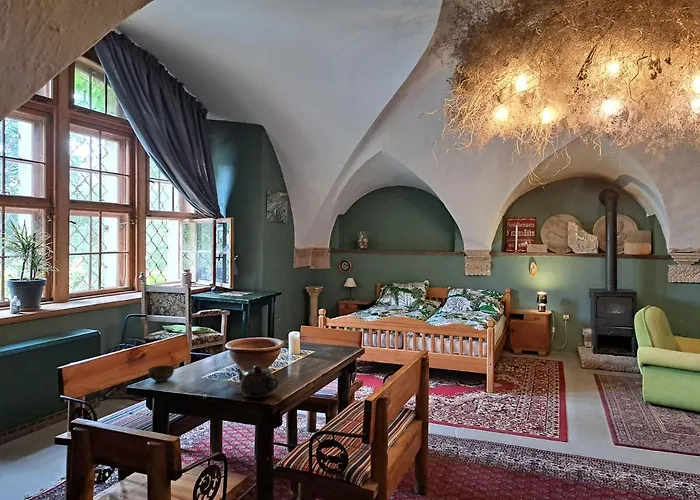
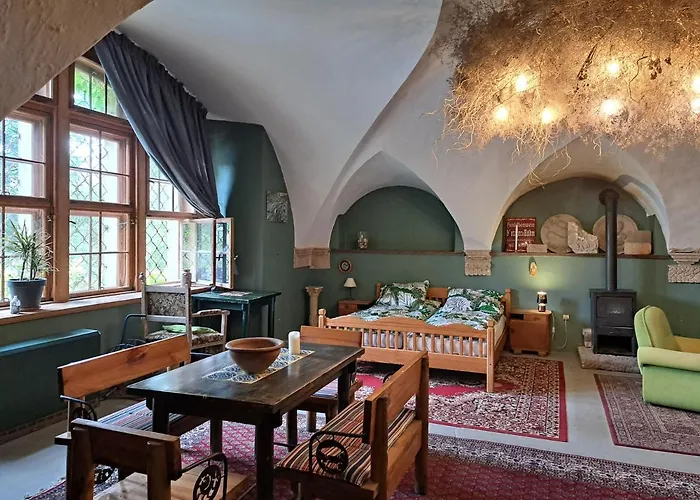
- cup [147,365,175,383]
- teapot [235,364,280,399]
